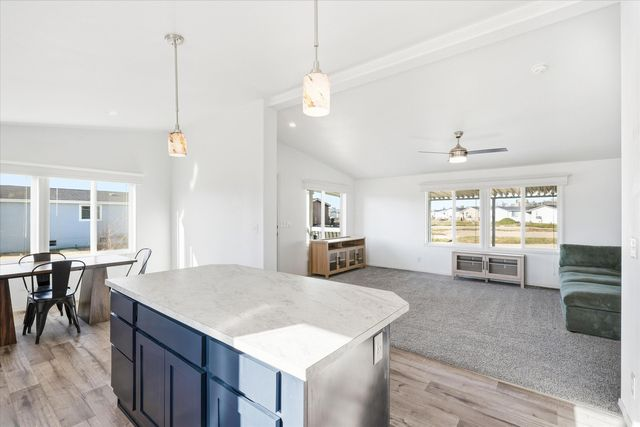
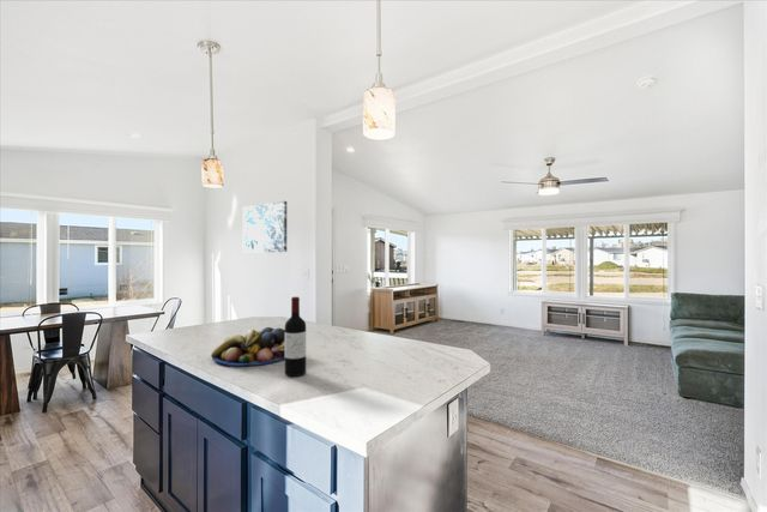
+ wall art [242,200,288,253]
+ wine bottle [284,296,307,378]
+ fruit bowl [210,326,285,367]
